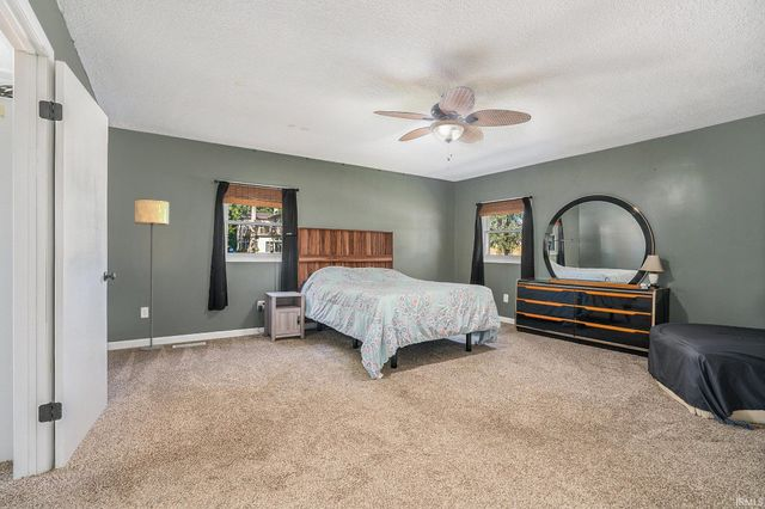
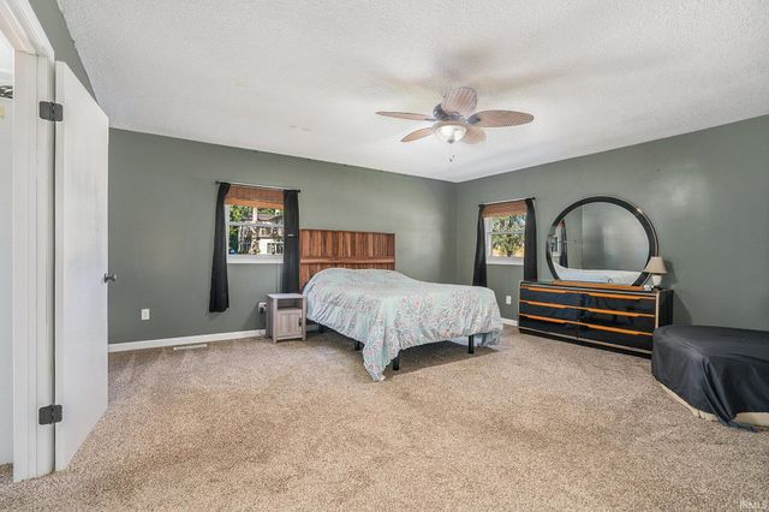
- floor lamp [134,198,170,351]
